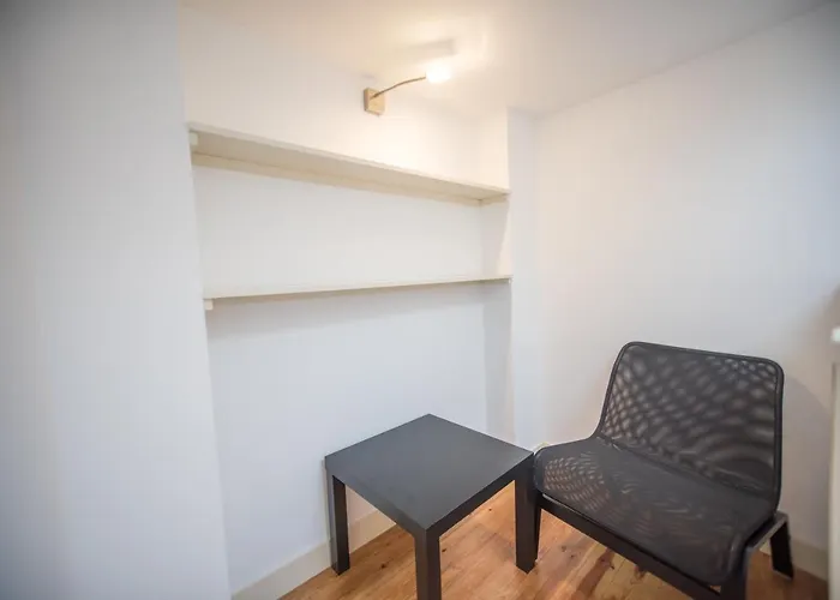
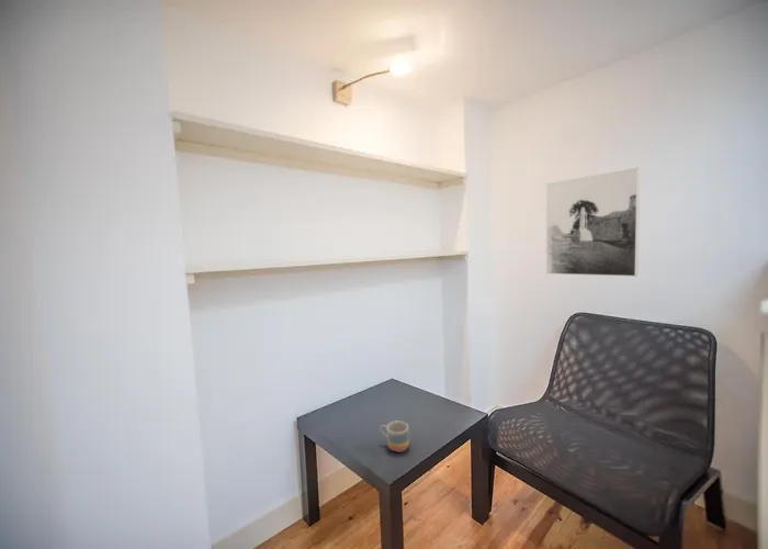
+ mug [379,421,409,453]
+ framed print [545,167,641,278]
